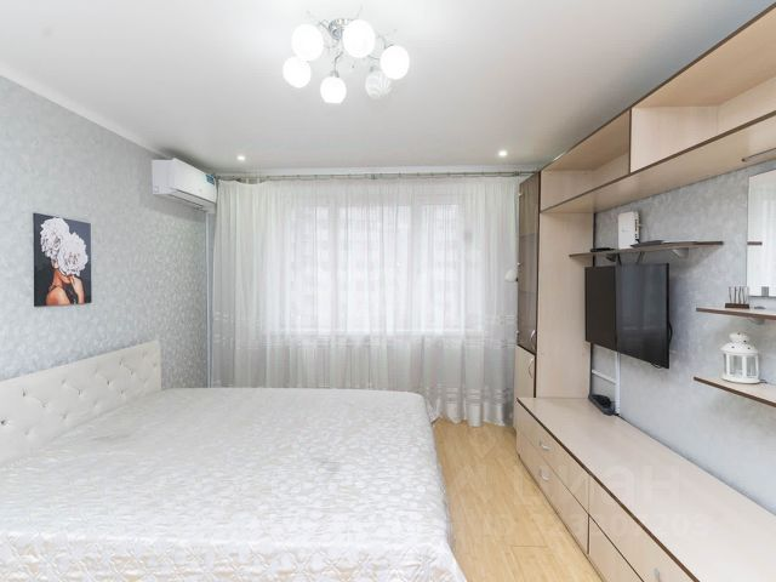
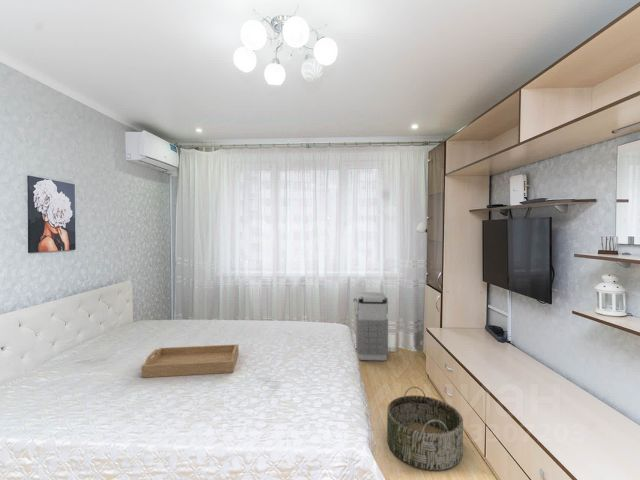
+ basket [386,386,464,471]
+ grenade [352,291,389,362]
+ serving tray [141,343,240,379]
